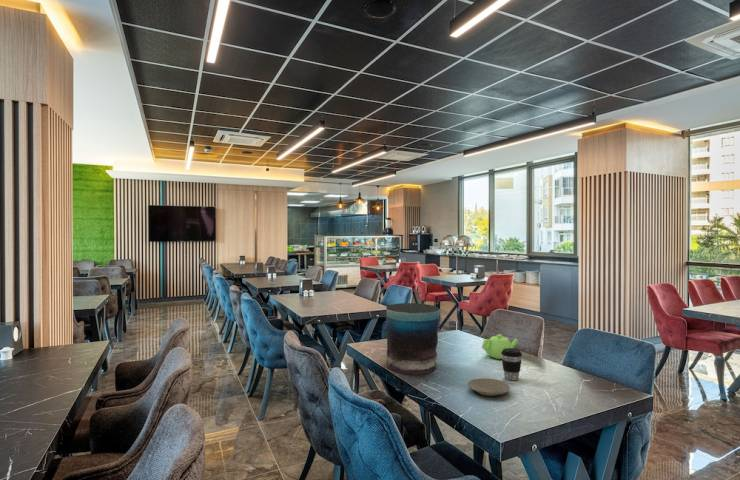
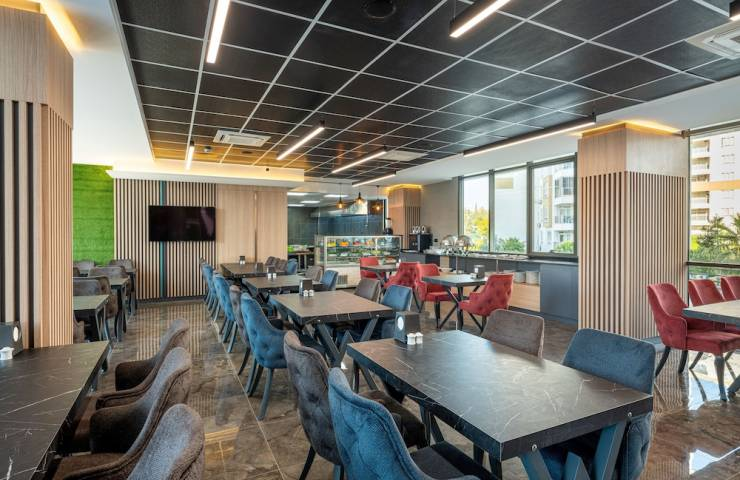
- coffee cup [501,347,523,381]
- plate [467,377,510,397]
- teapot [481,333,520,360]
- vase [385,302,441,376]
